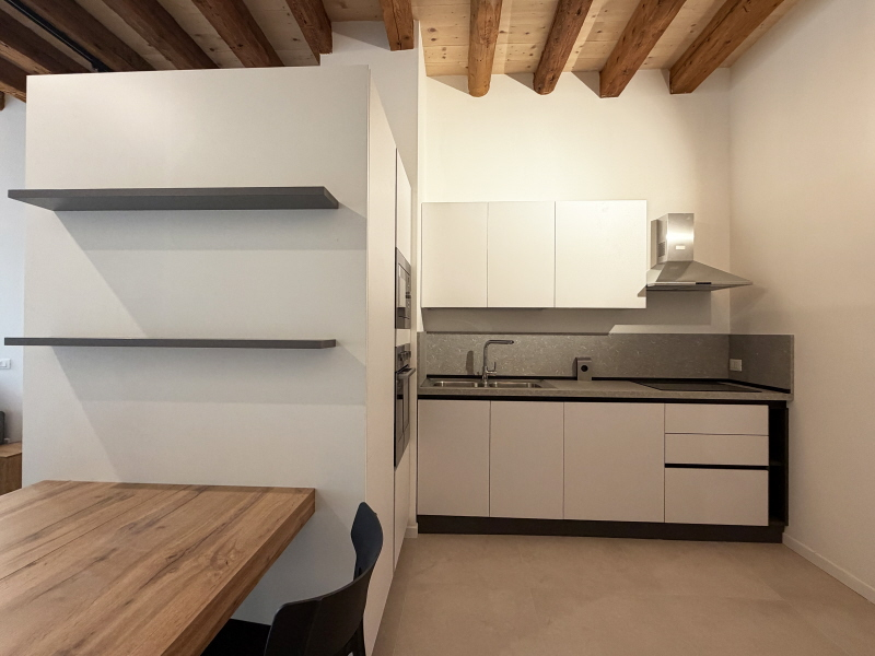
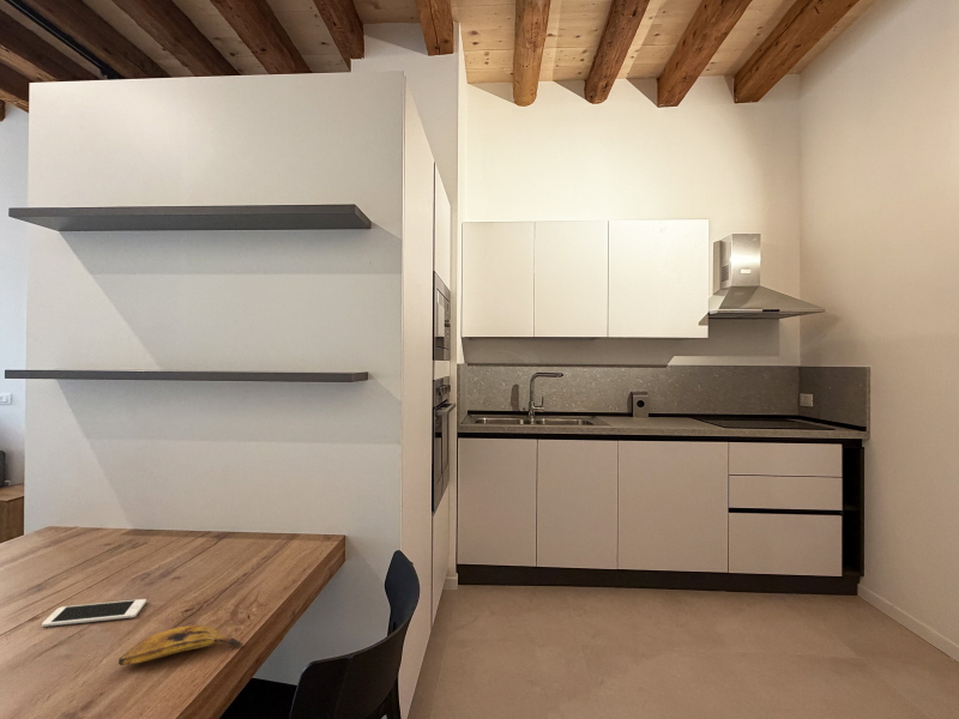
+ cell phone [41,598,147,628]
+ banana [117,624,245,666]
